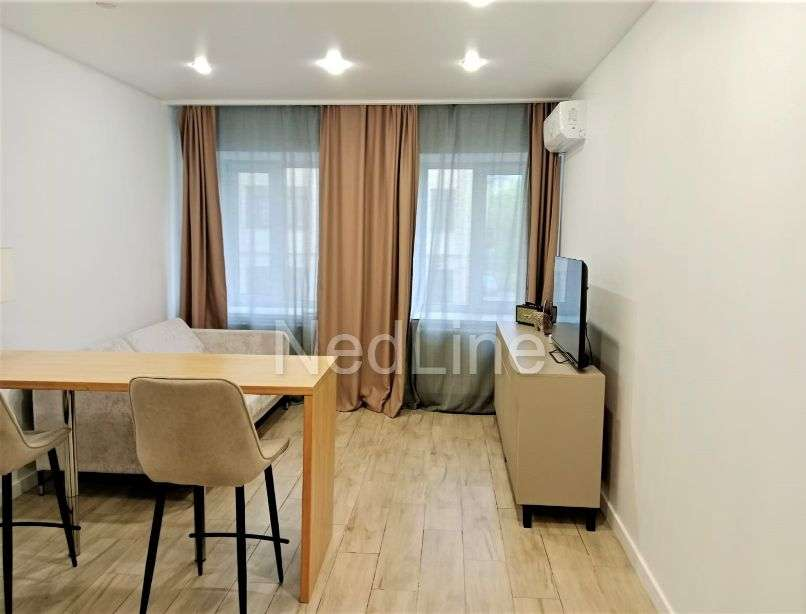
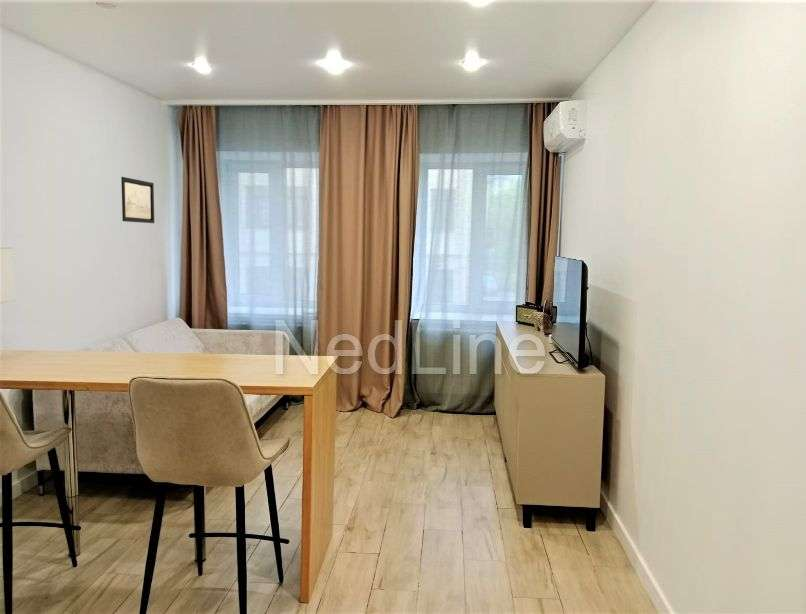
+ wall art [120,176,155,224]
